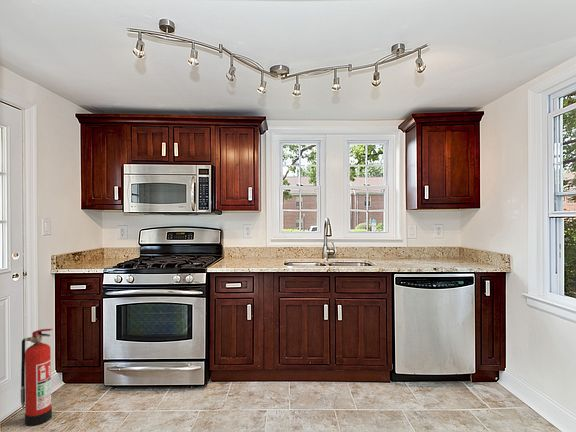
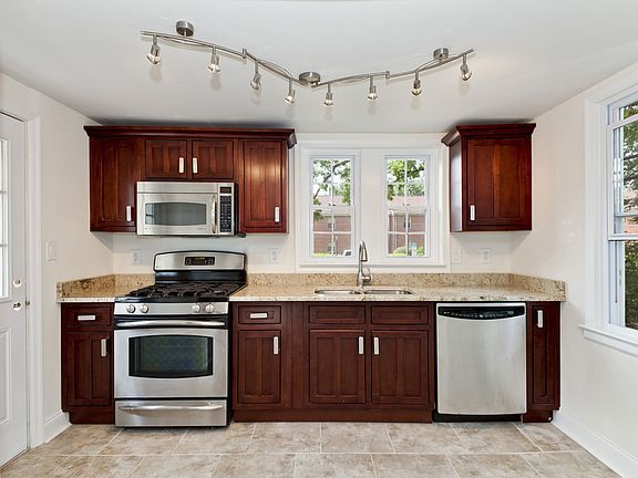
- fire extinguisher [20,328,54,427]
